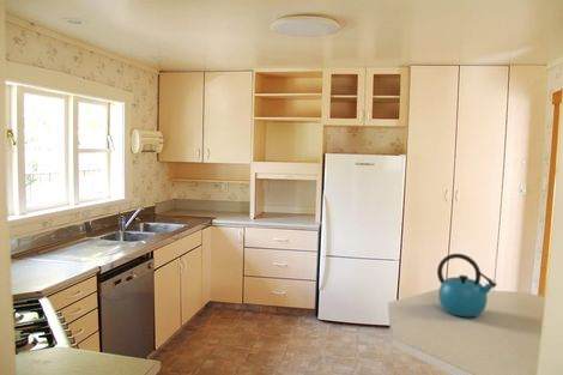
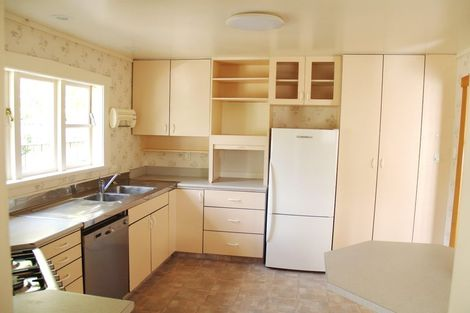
- kettle [436,253,498,319]
